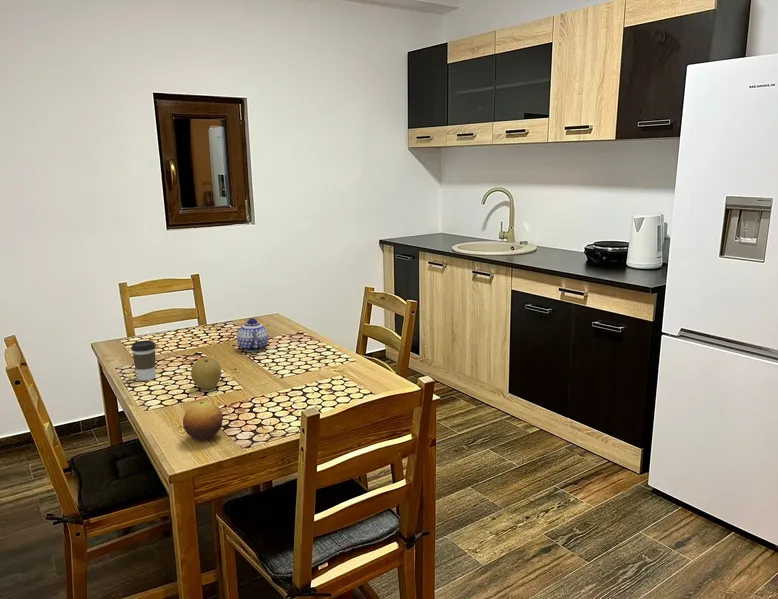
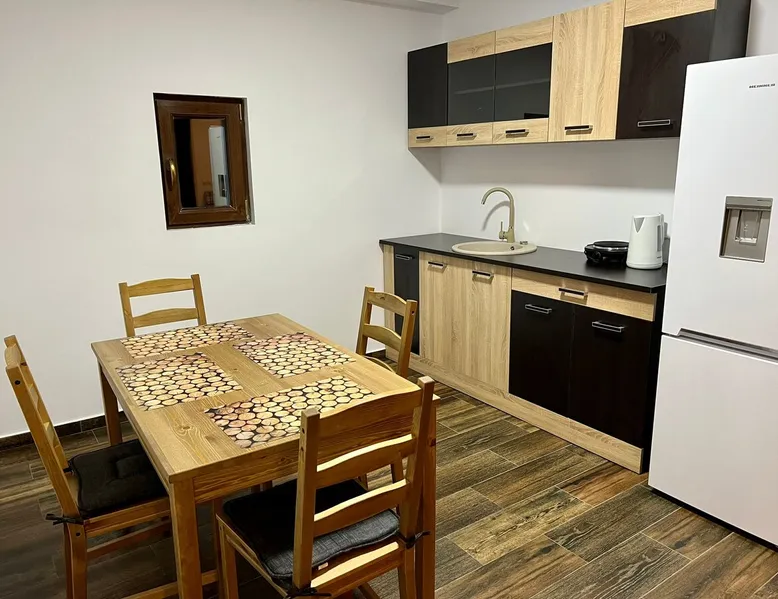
- fruit [190,356,222,391]
- teapot [236,317,269,353]
- fruit [182,400,224,441]
- coffee cup [130,340,157,382]
